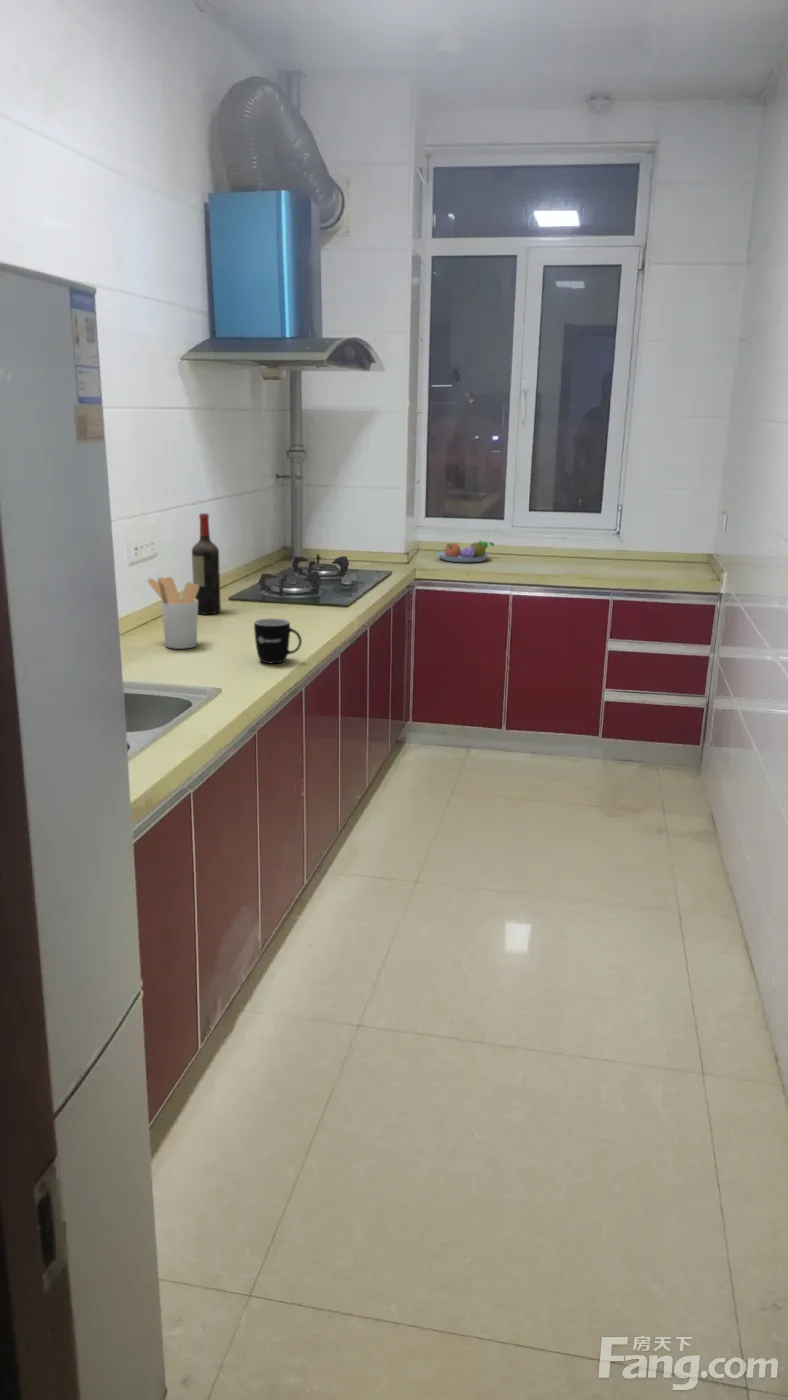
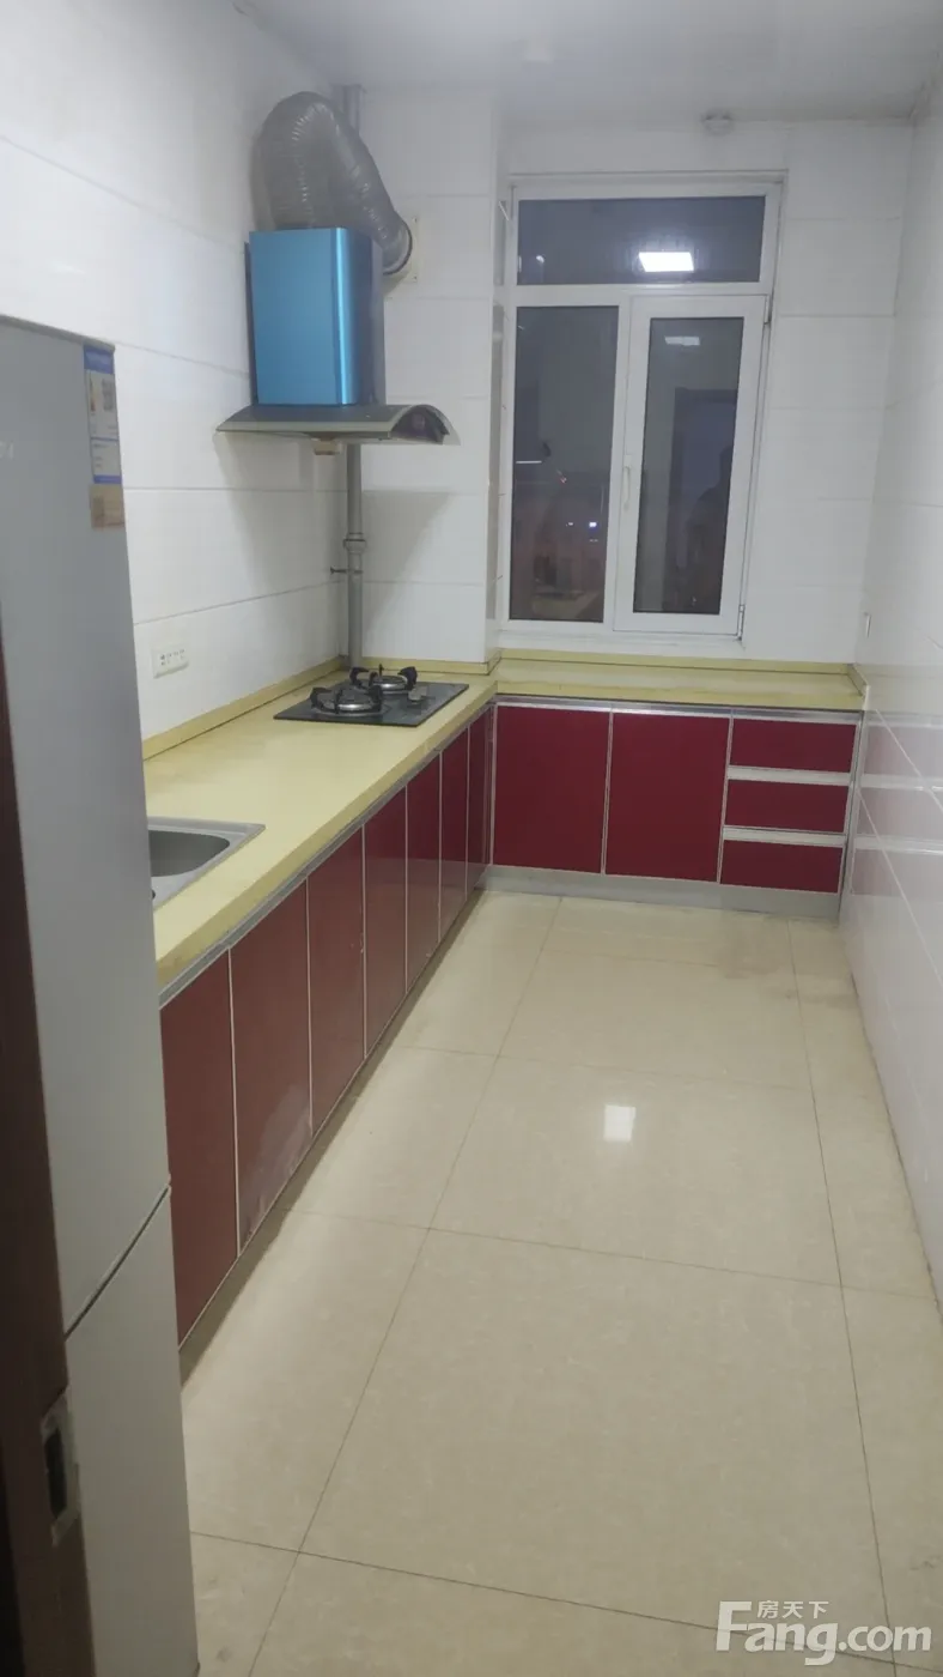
- wine bottle [191,512,222,615]
- mug [253,617,303,665]
- utensil holder [147,576,199,650]
- fruit bowl [436,539,495,563]
